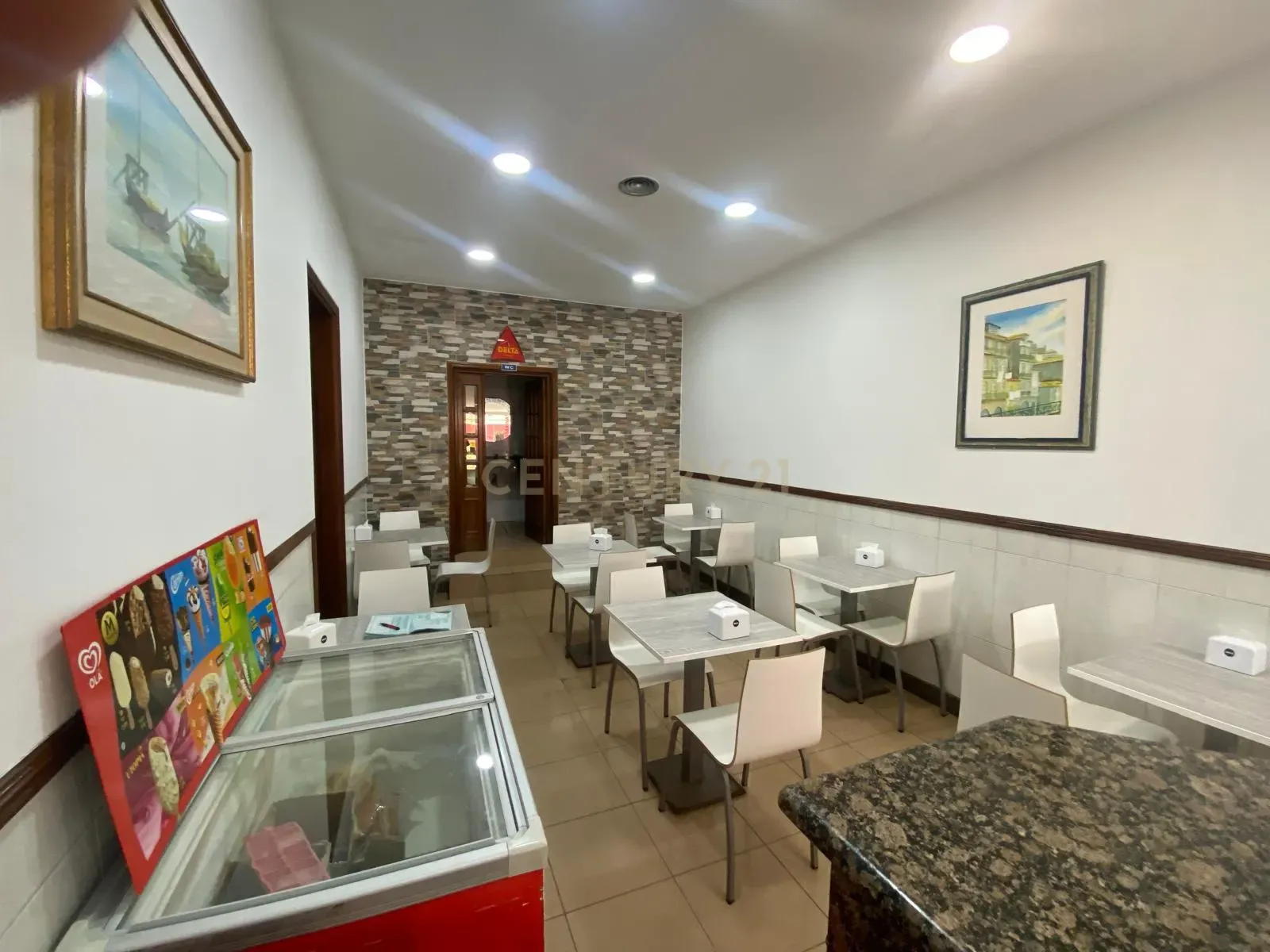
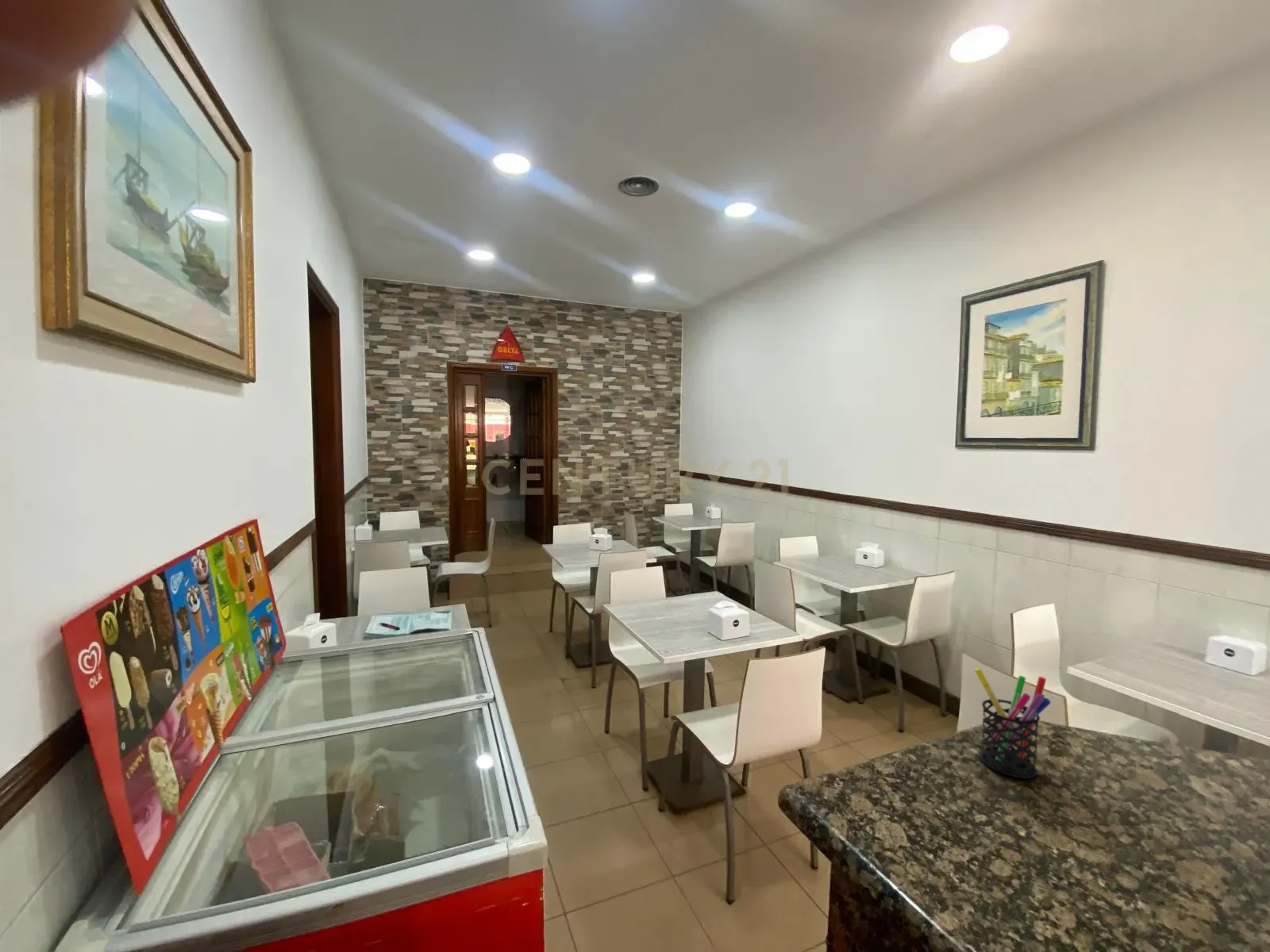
+ pen holder [974,667,1052,779]
